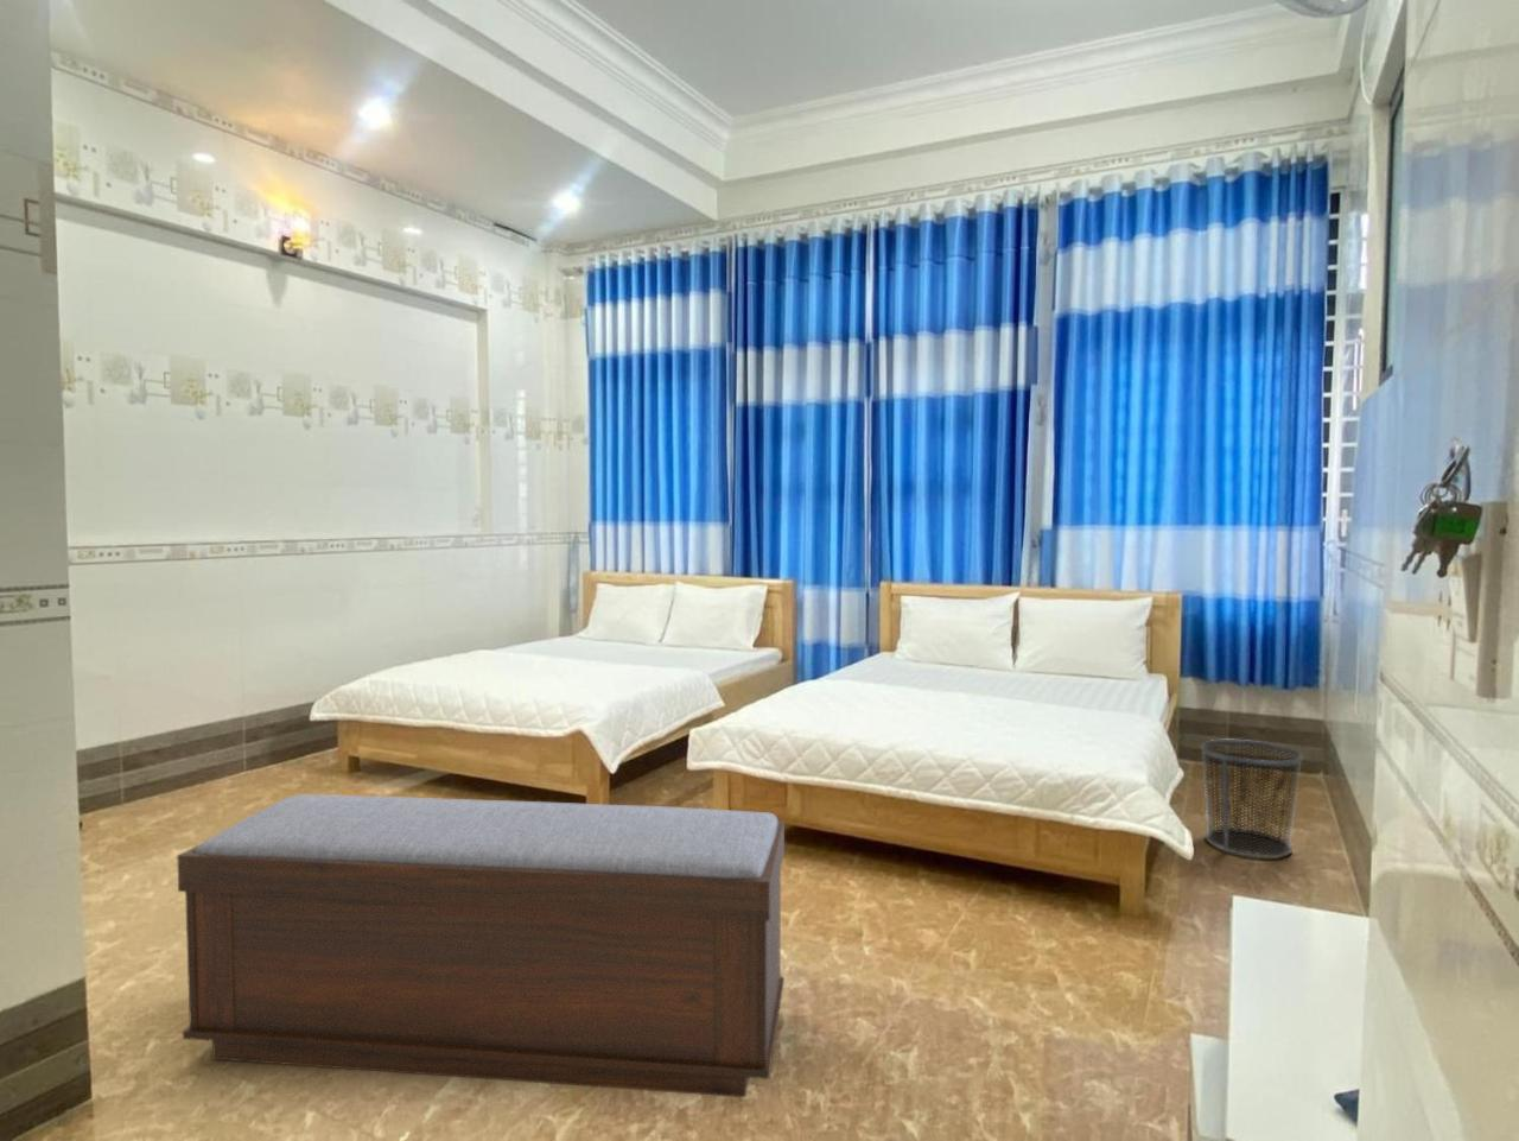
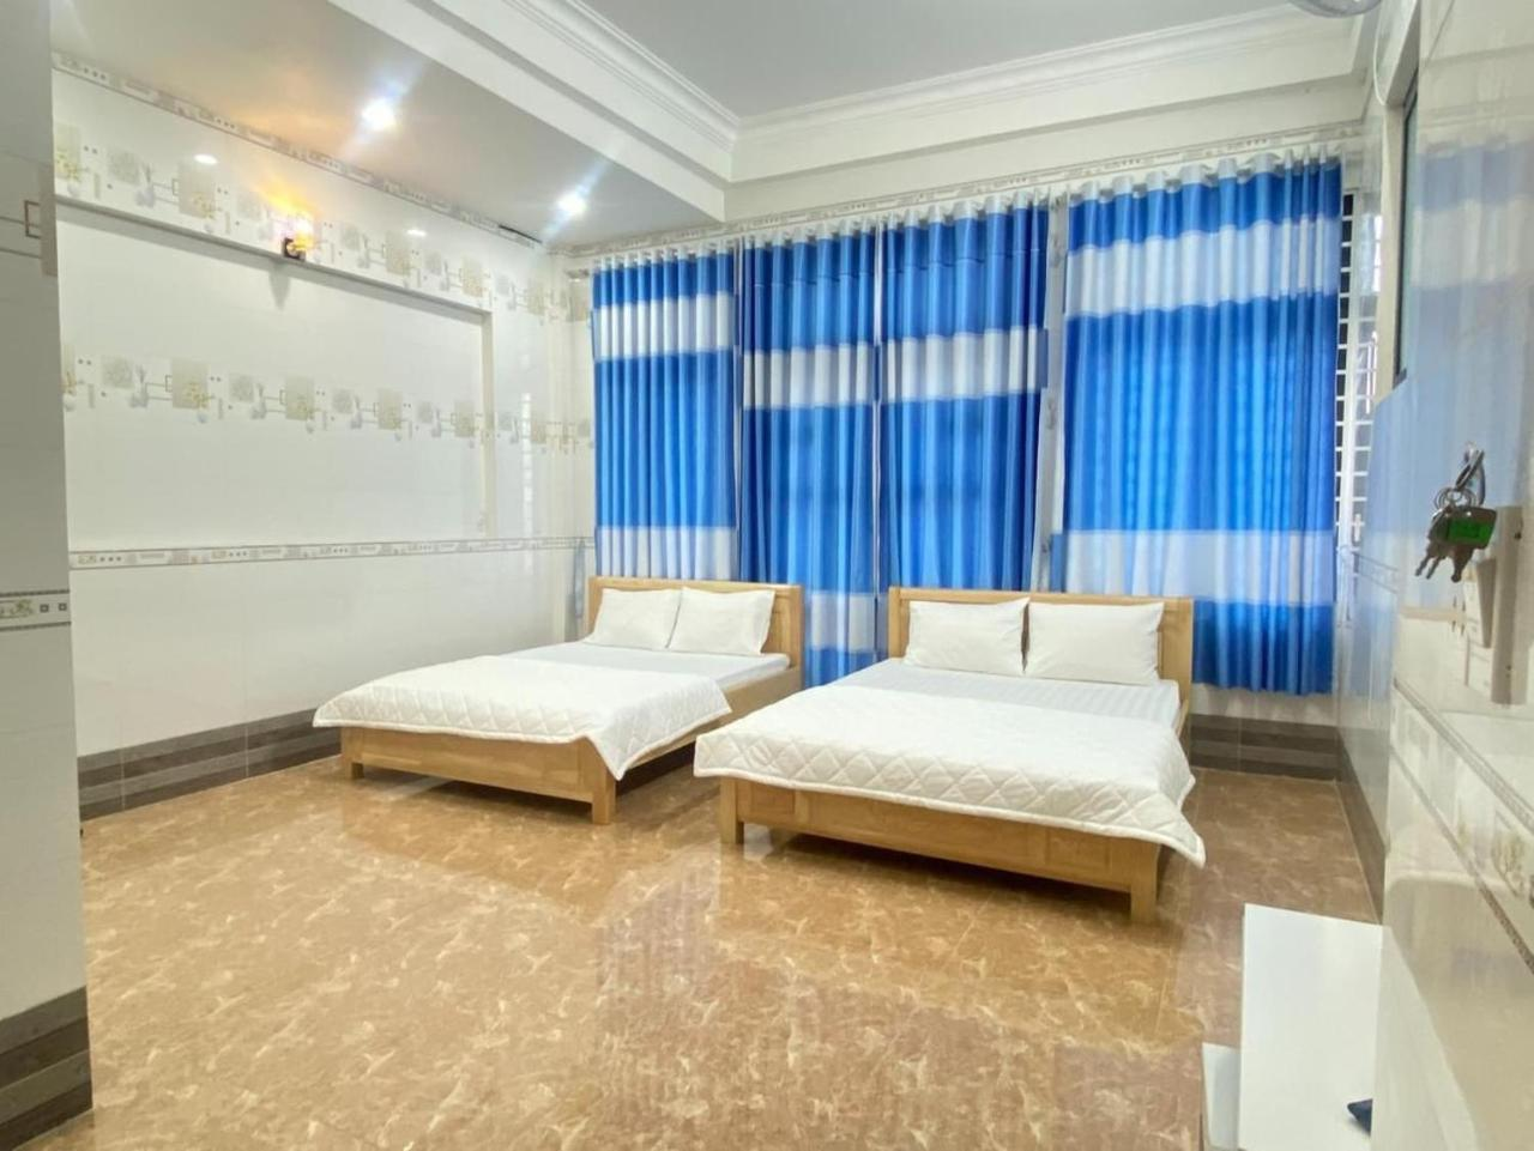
- bench [176,793,786,1098]
- waste bin [1200,738,1305,859]
